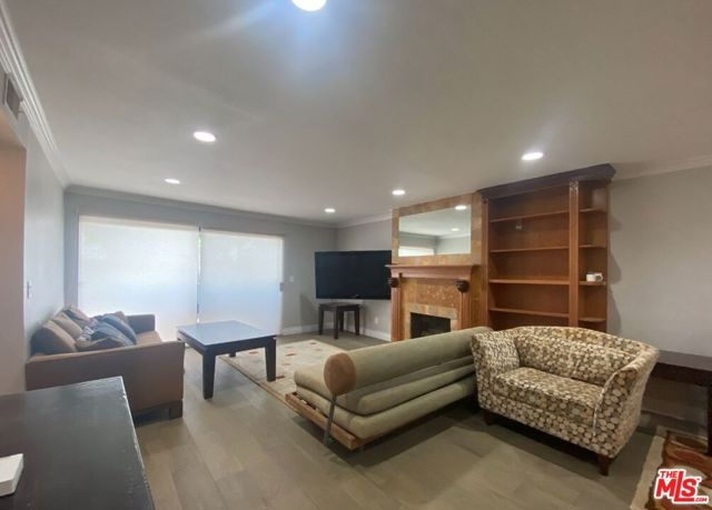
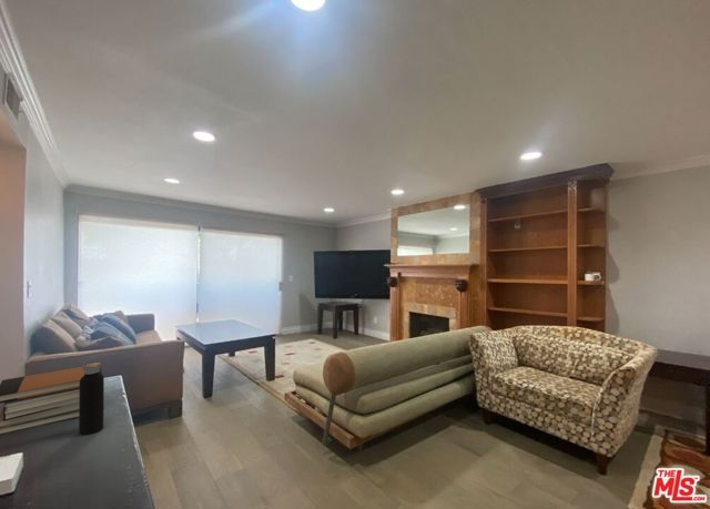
+ water bottle [78,356,105,436]
+ book stack [0,365,103,435]
